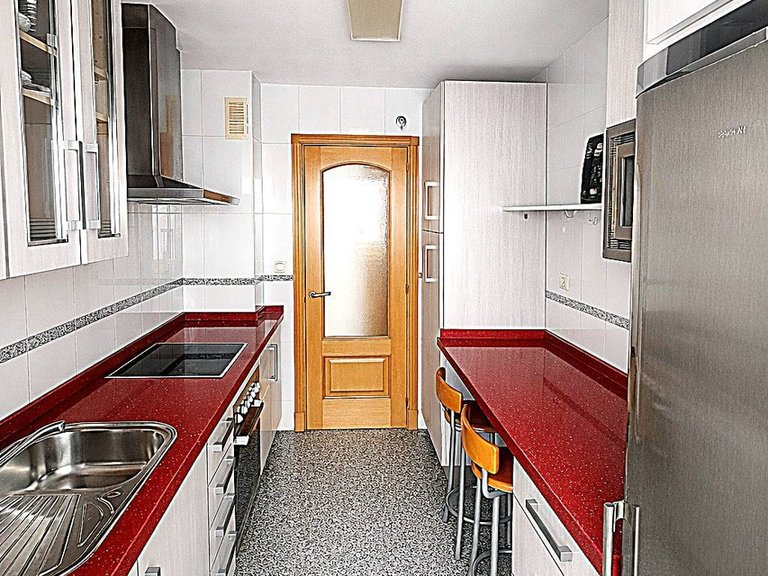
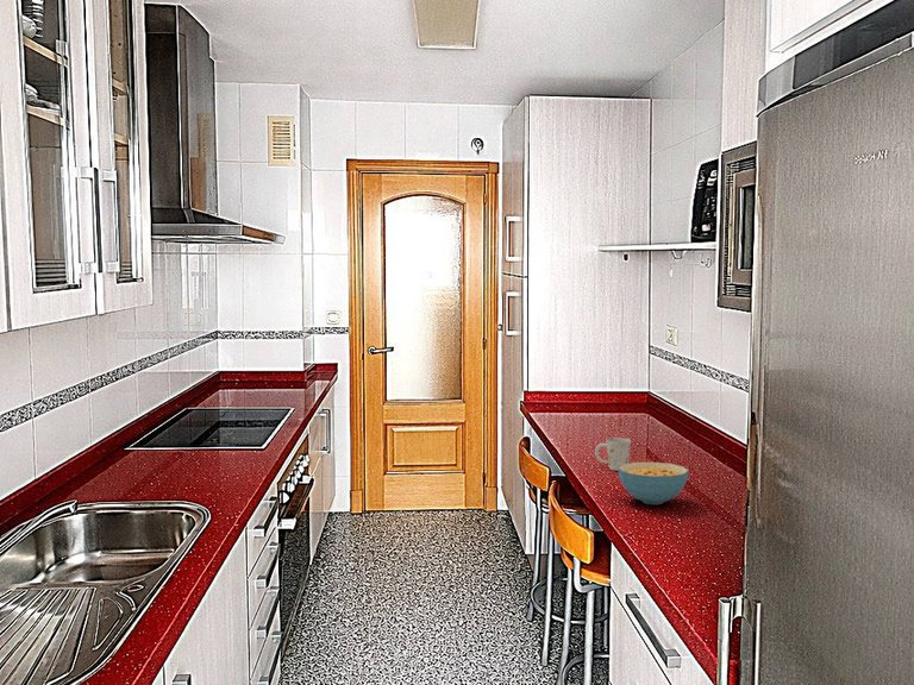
+ mug [594,436,632,472]
+ cereal bowl [618,461,690,505]
